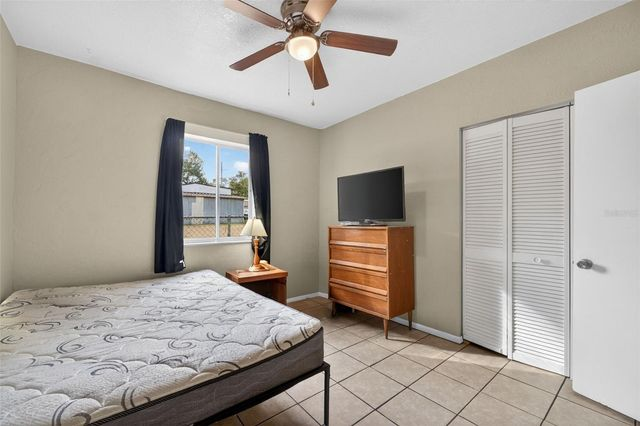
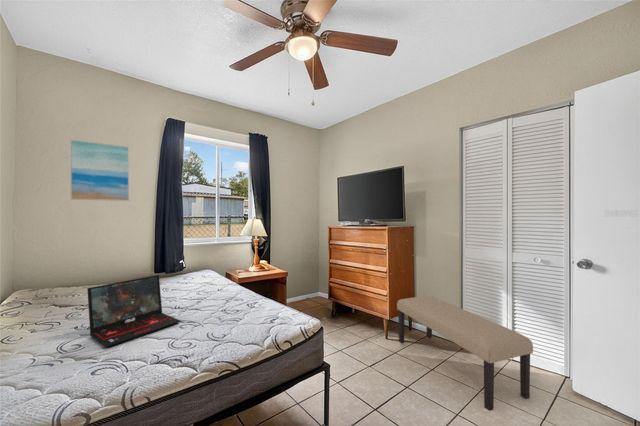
+ laptop [86,274,182,348]
+ bench [396,295,534,412]
+ wall art [69,138,131,202]
